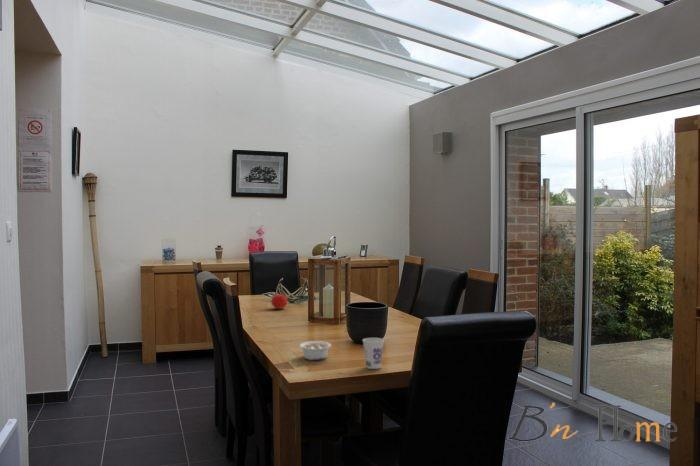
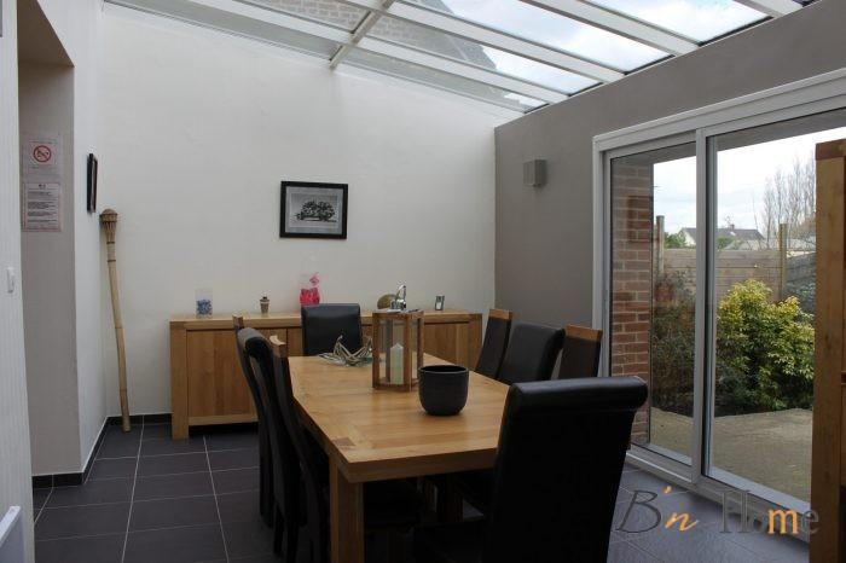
- fruit [270,292,288,310]
- legume [299,340,332,361]
- cup [362,337,385,370]
